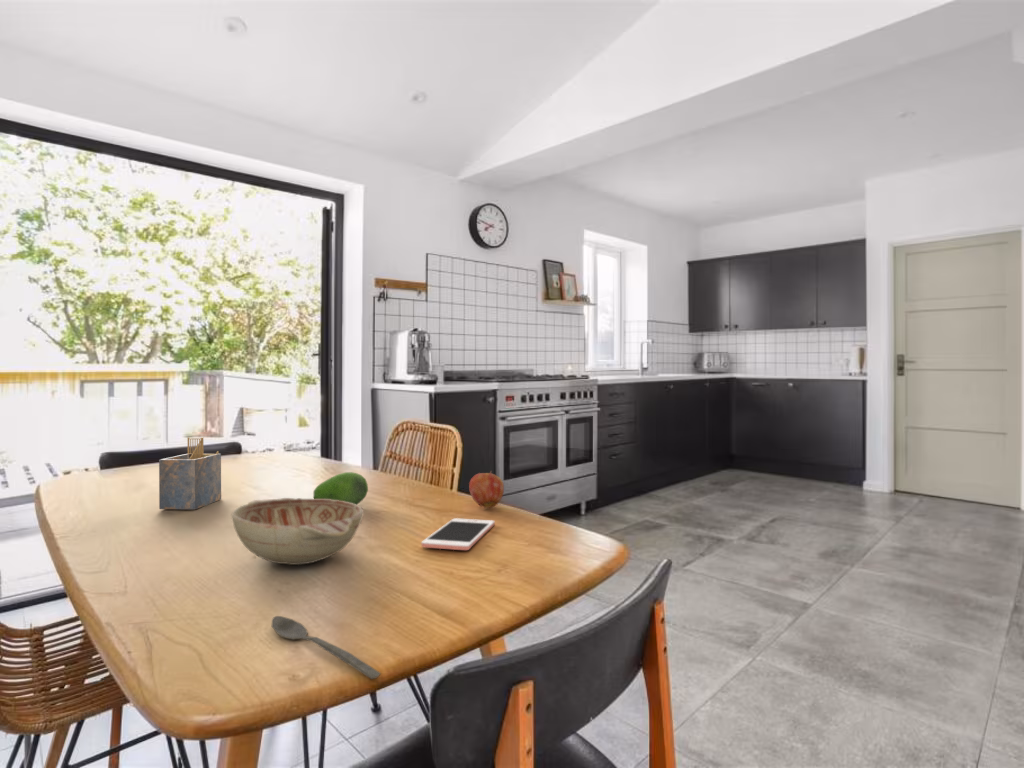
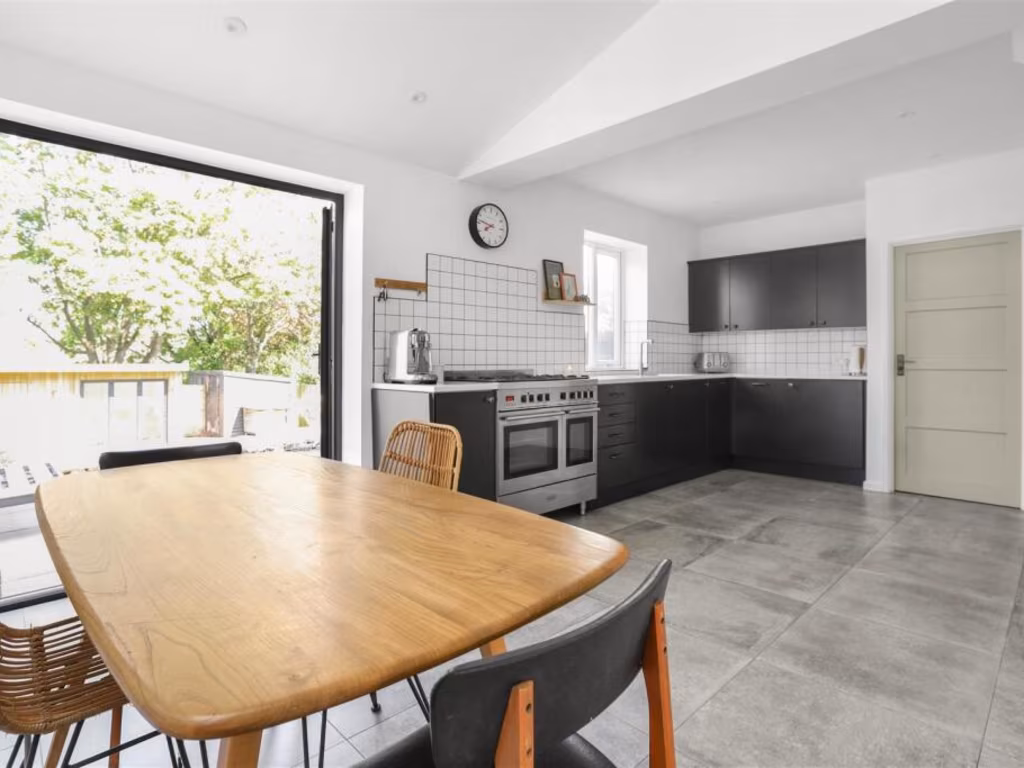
- napkin holder [158,436,222,510]
- fruit [312,471,369,505]
- decorative bowl [230,497,365,566]
- cell phone [420,517,496,551]
- spoon [271,615,382,680]
- apple [468,470,505,509]
